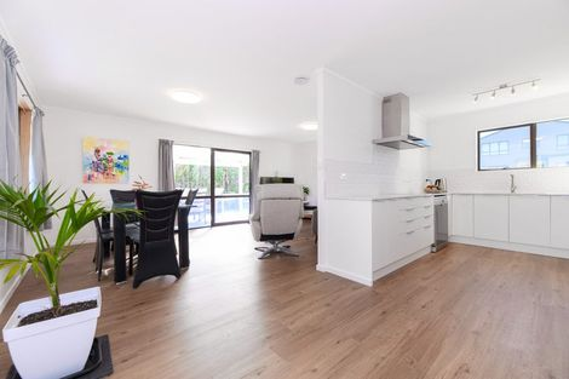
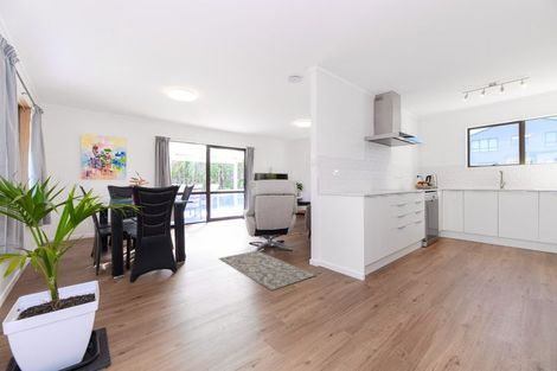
+ rug [218,249,316,292]
